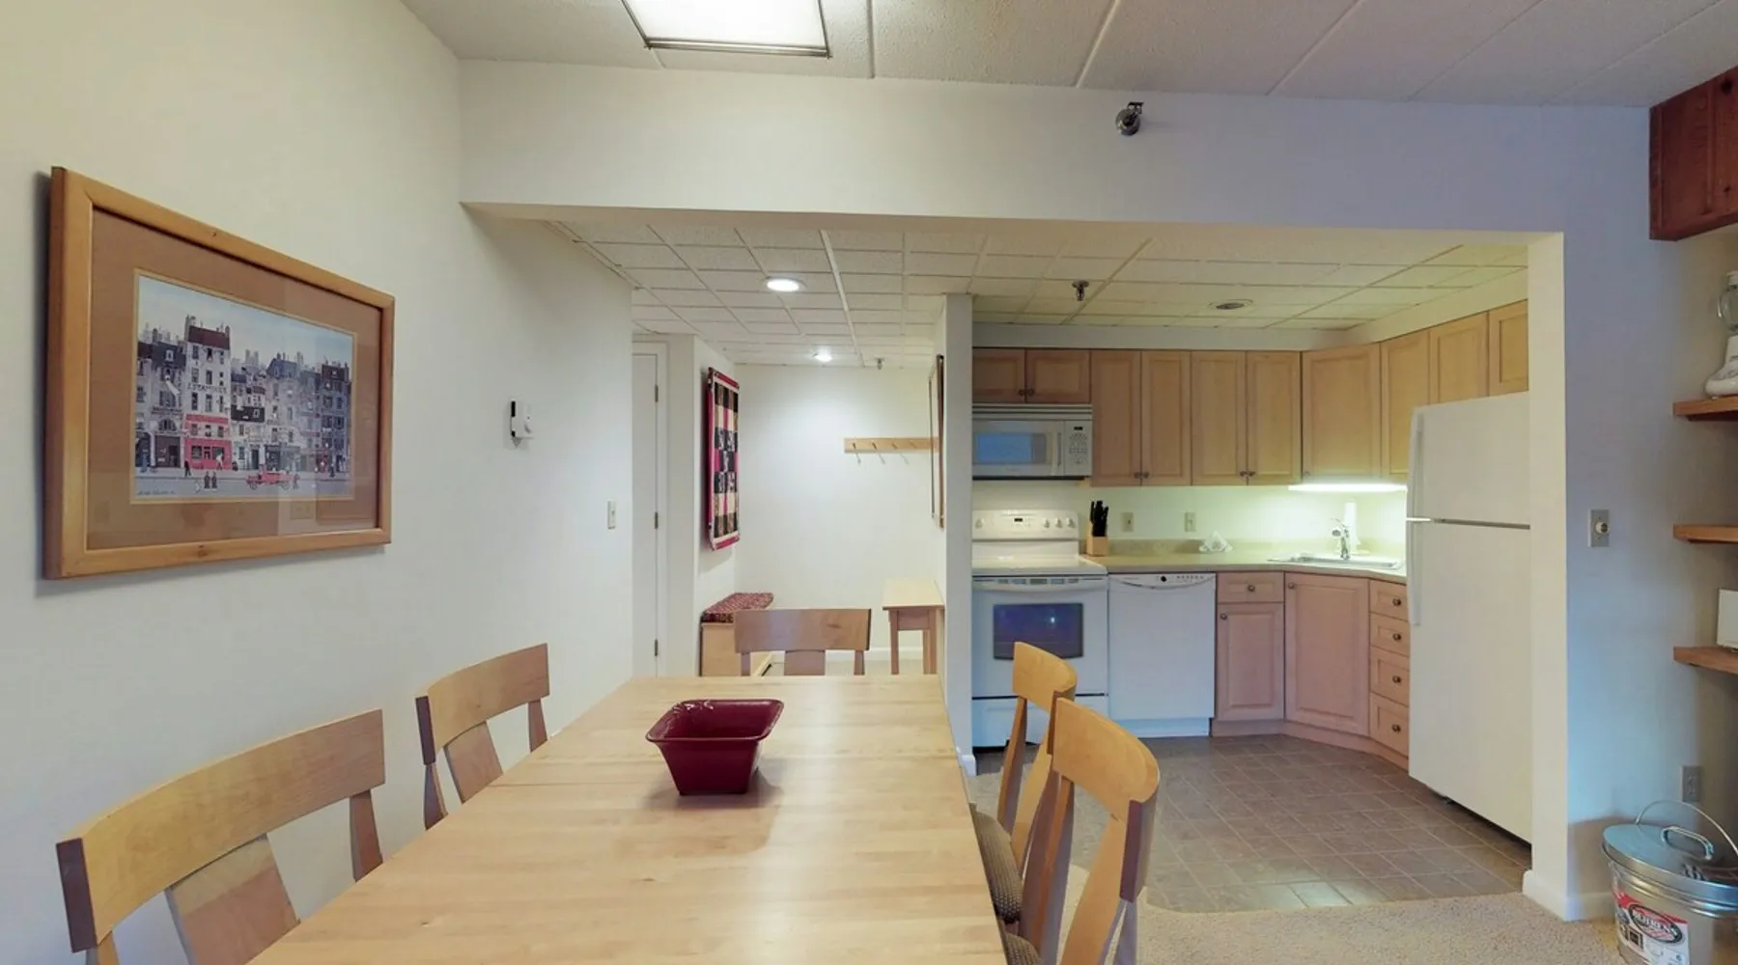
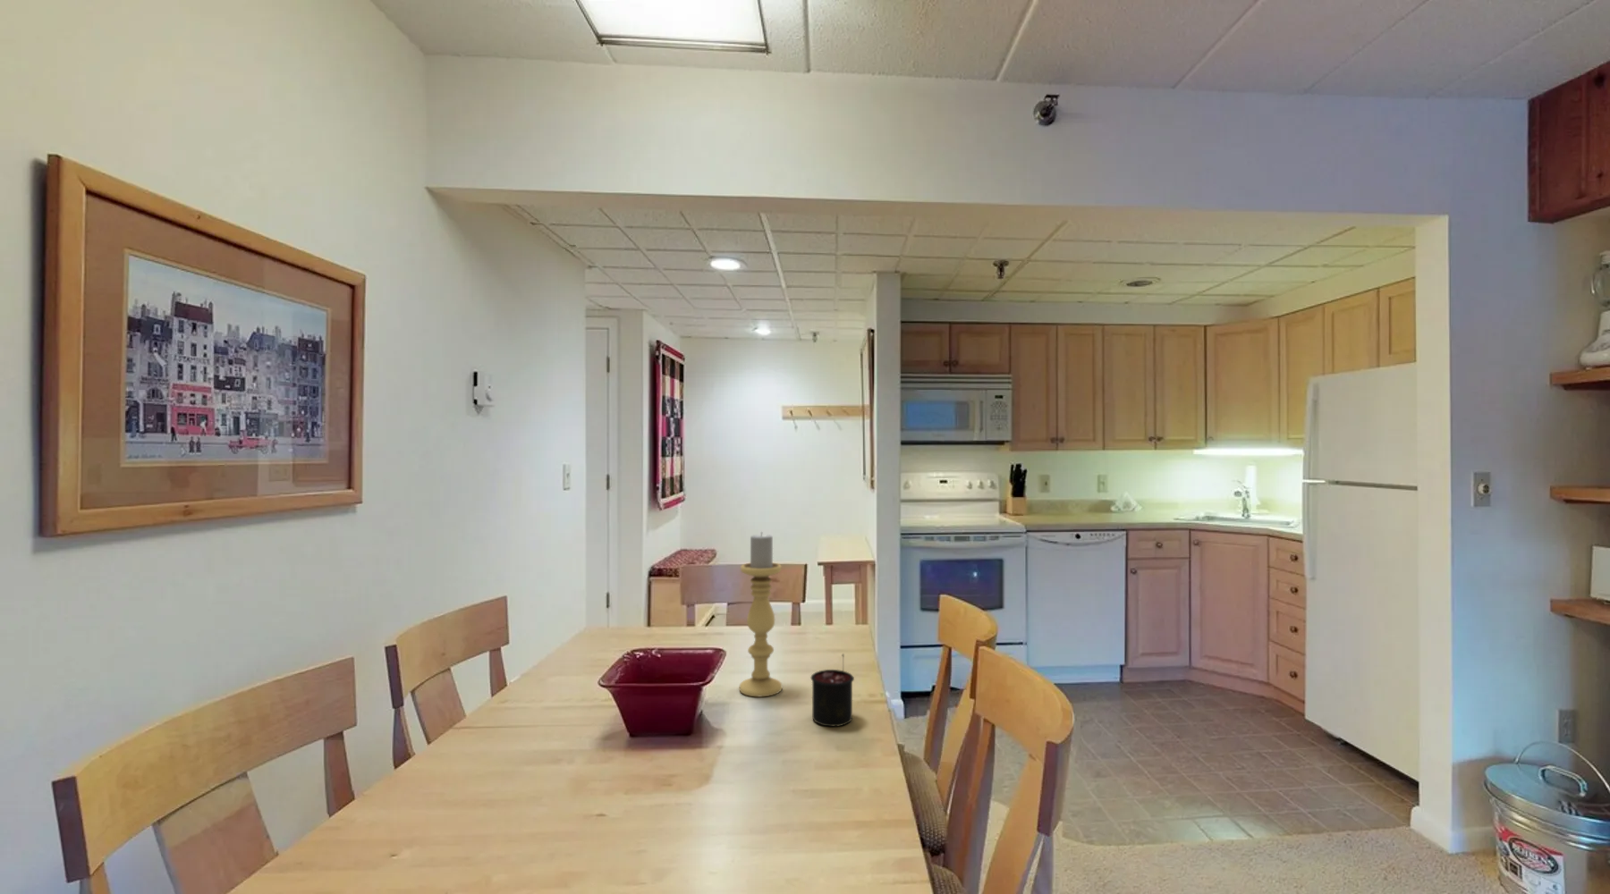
+ candle holder [739,531,783,697]
+ candle [809,654,855,728]
